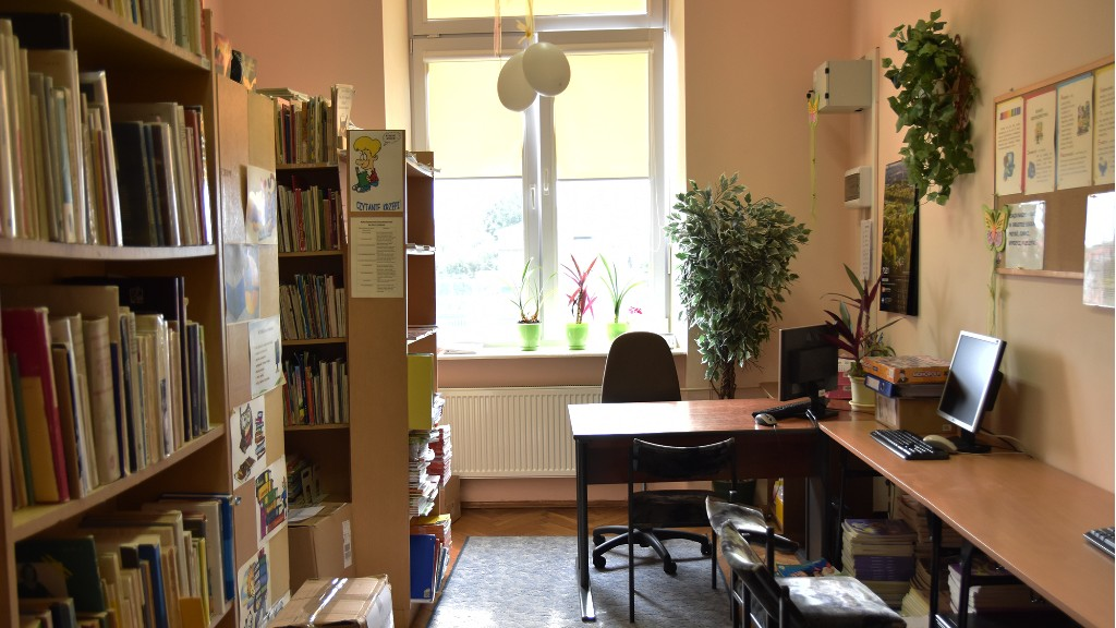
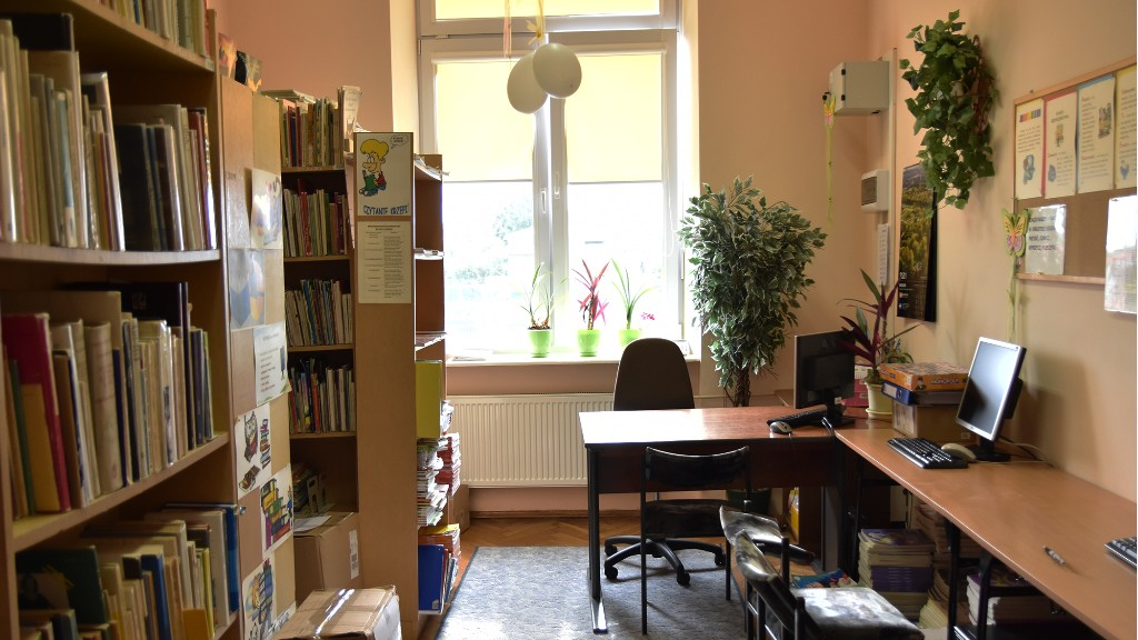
+ pen [1042,544,1067,566]
